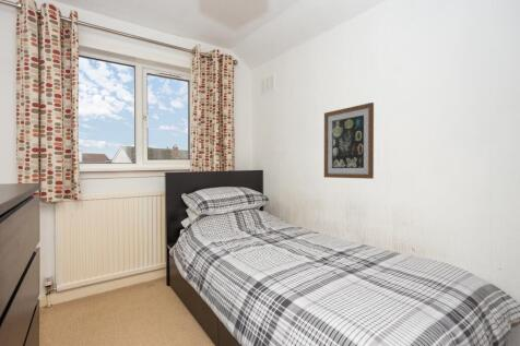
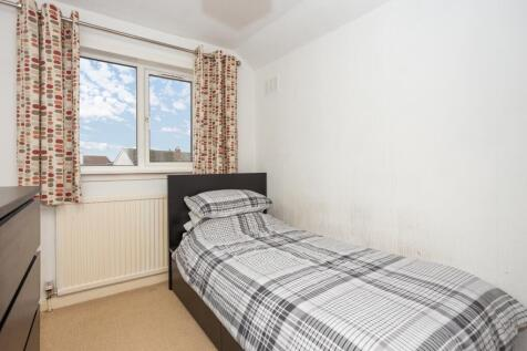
- wall art [323,102,375,180]
